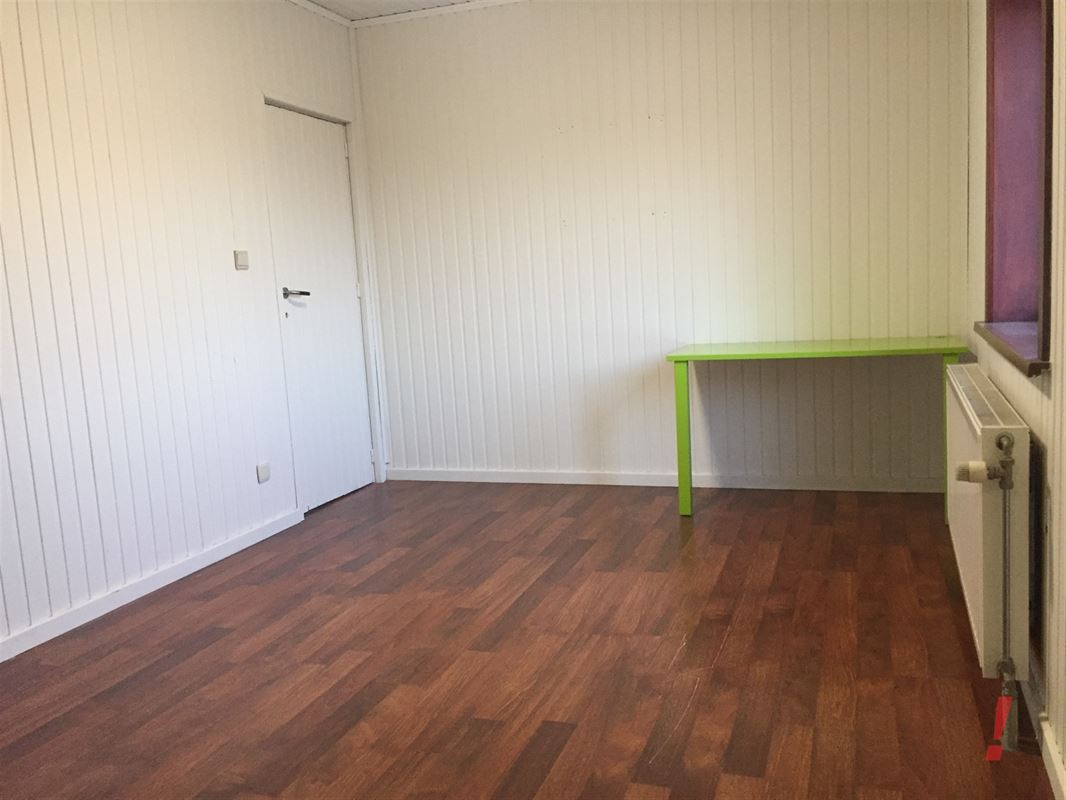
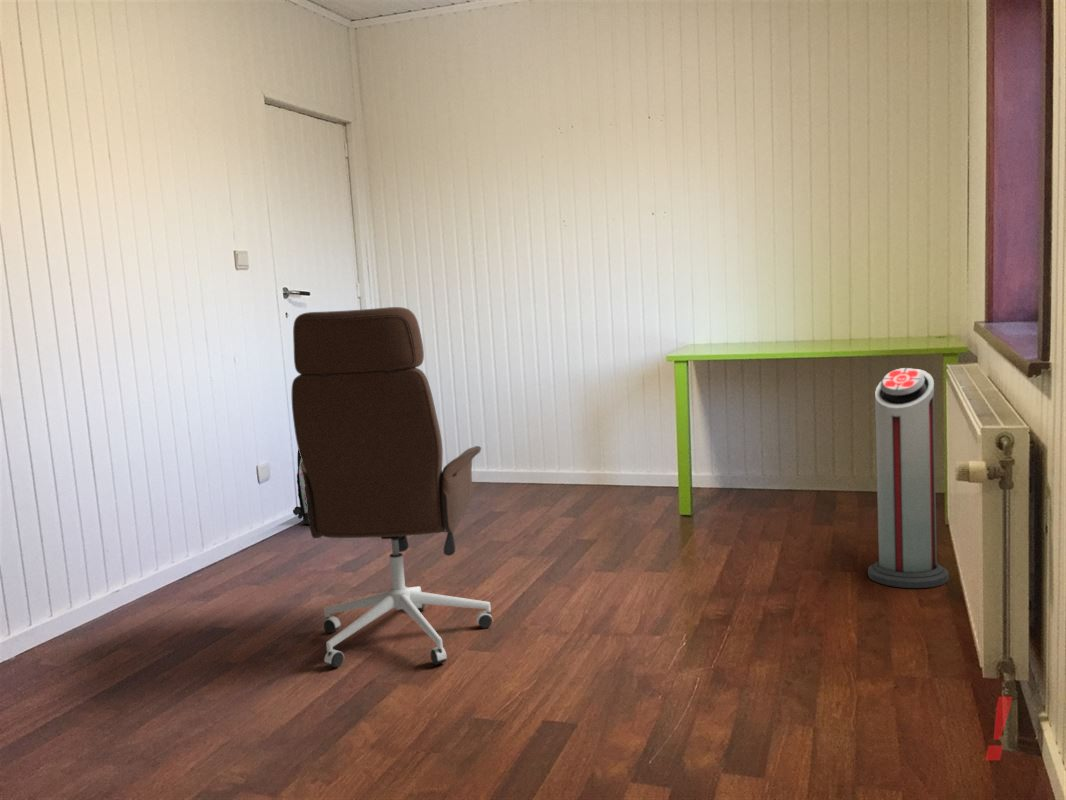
+ backpack [292,449,309,525]
+ office chair [291,306,494,668]
+ air purifier [867,367,950,589]
